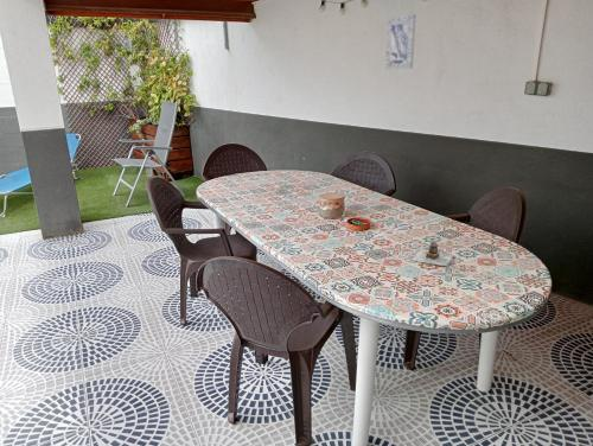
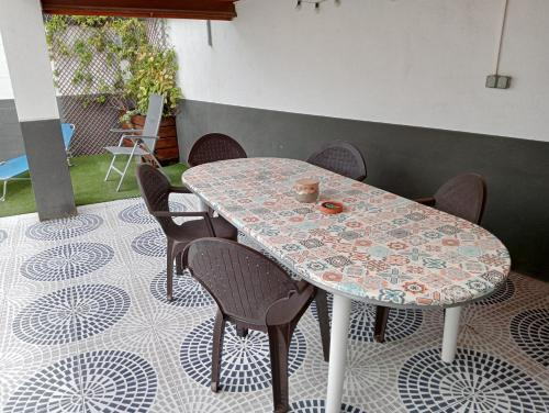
- teapot [412,241,454,267]
- wall art [384,13,417,70]
